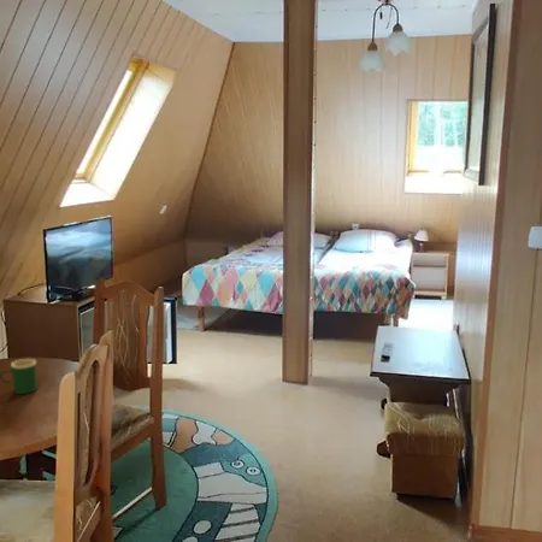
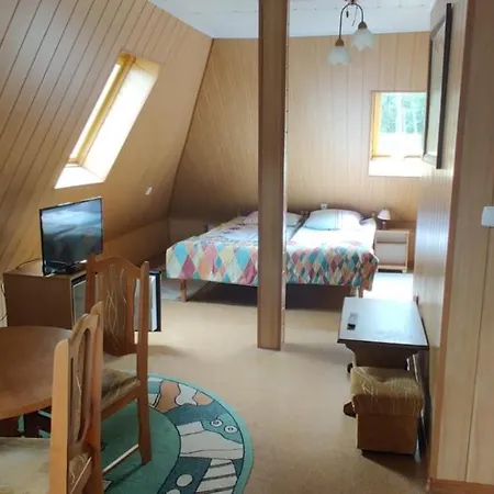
- mug [0,358,39,395]
